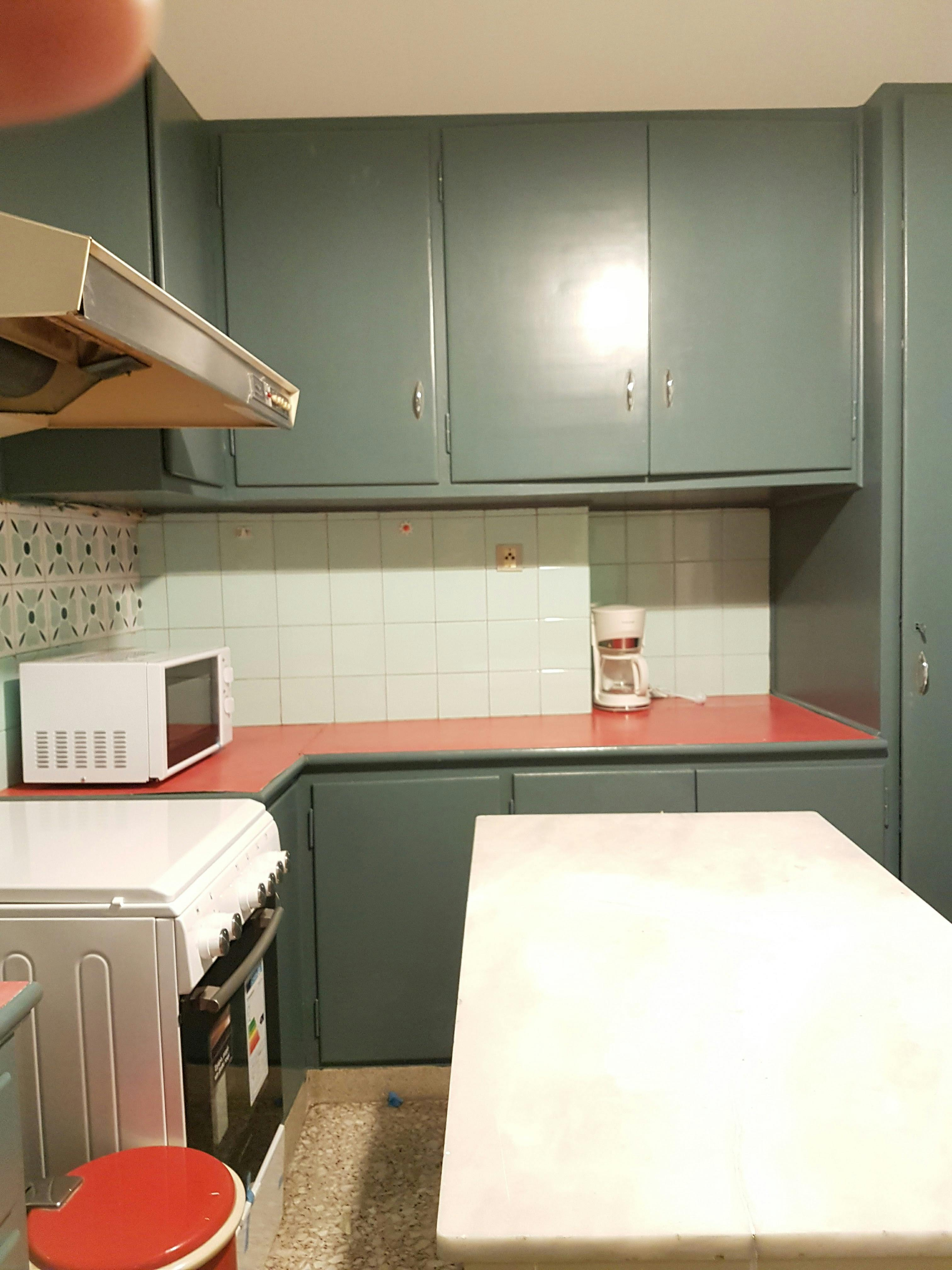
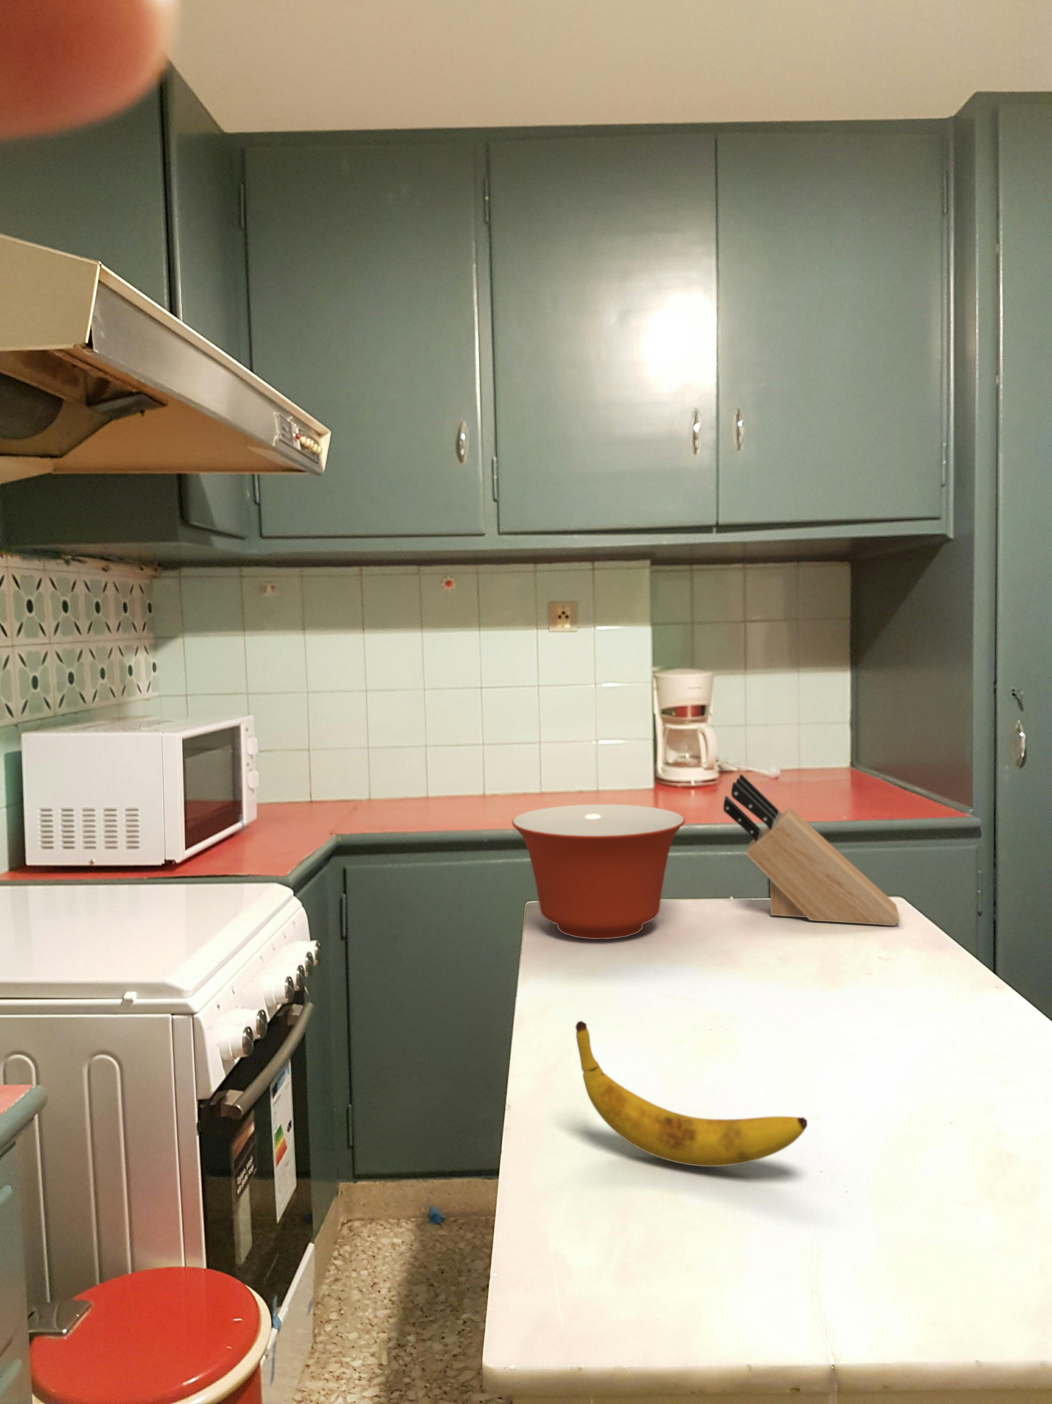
+ knife block [723,774,901,926]
+ banana [575,1020,808,1166]
+ mixing bowl [512,804,685,940]
